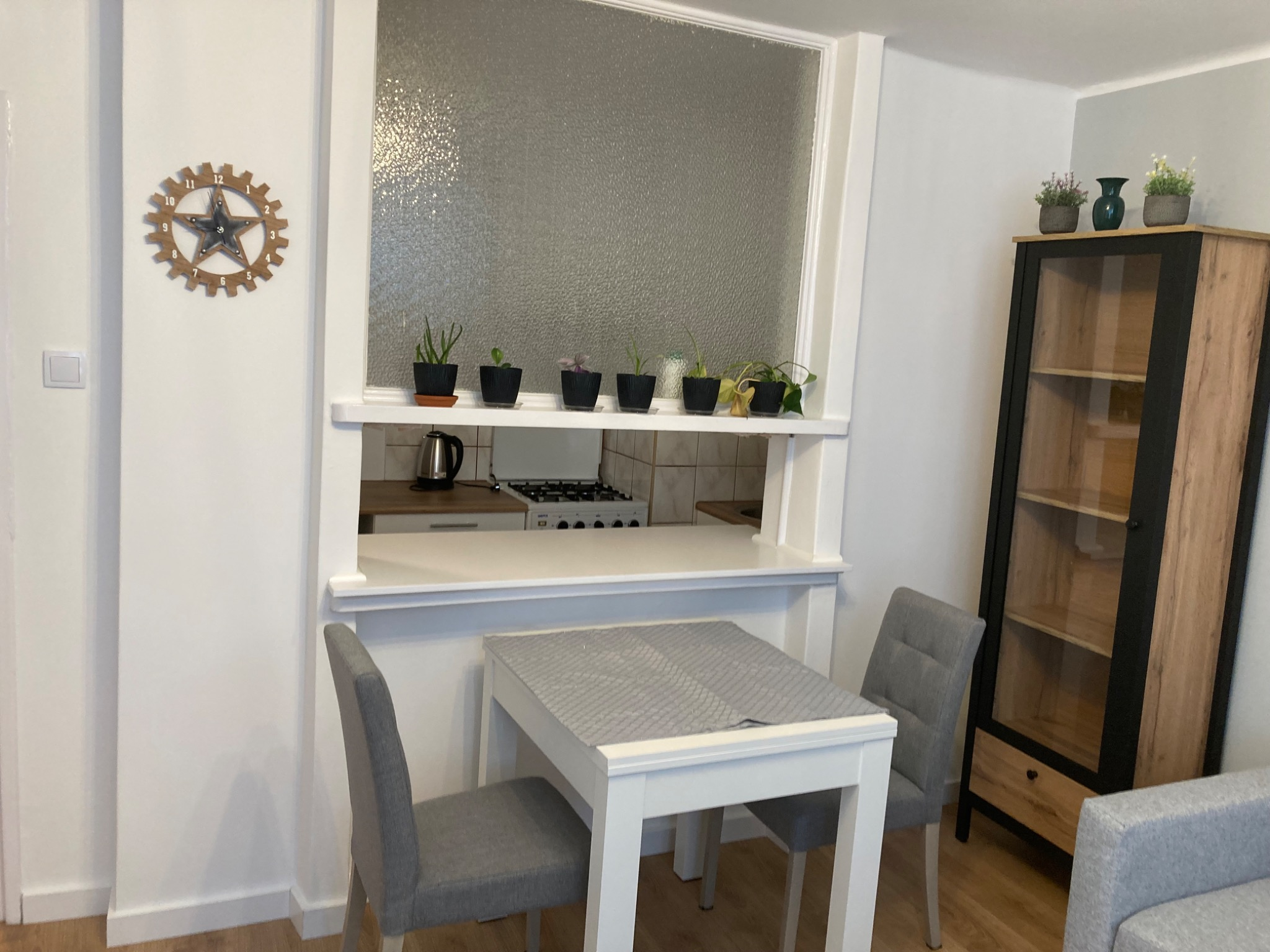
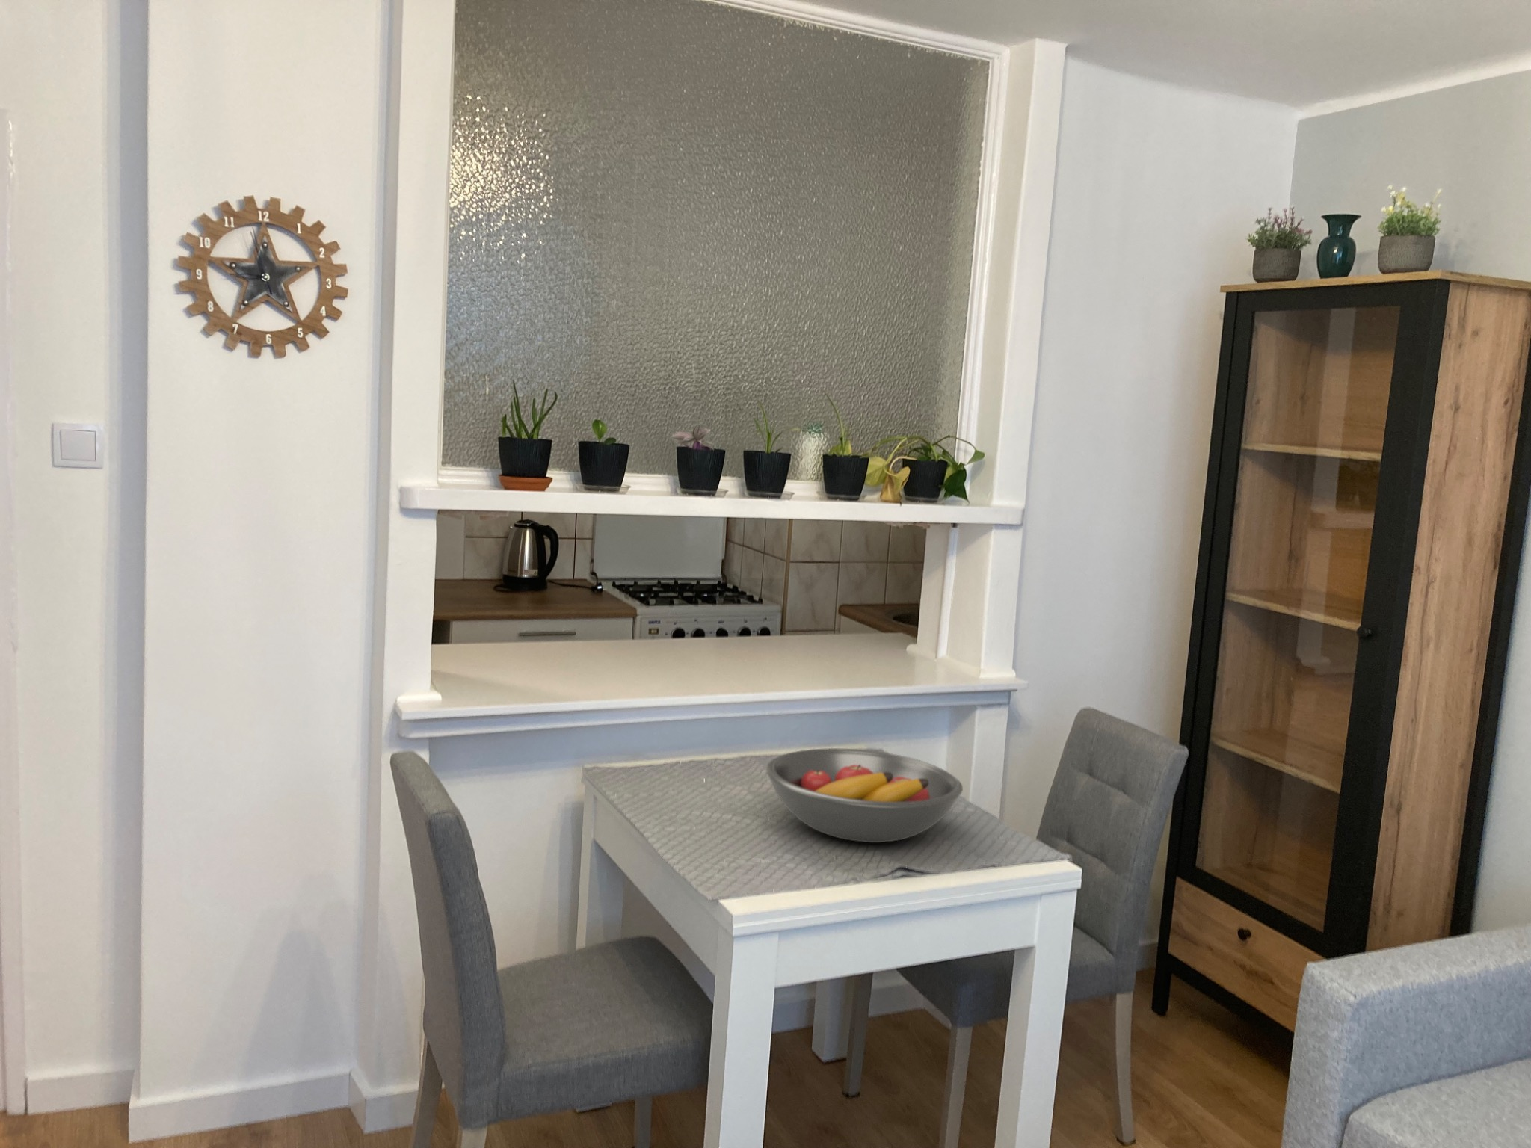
+ fruit bowl [766,748,963,843]
